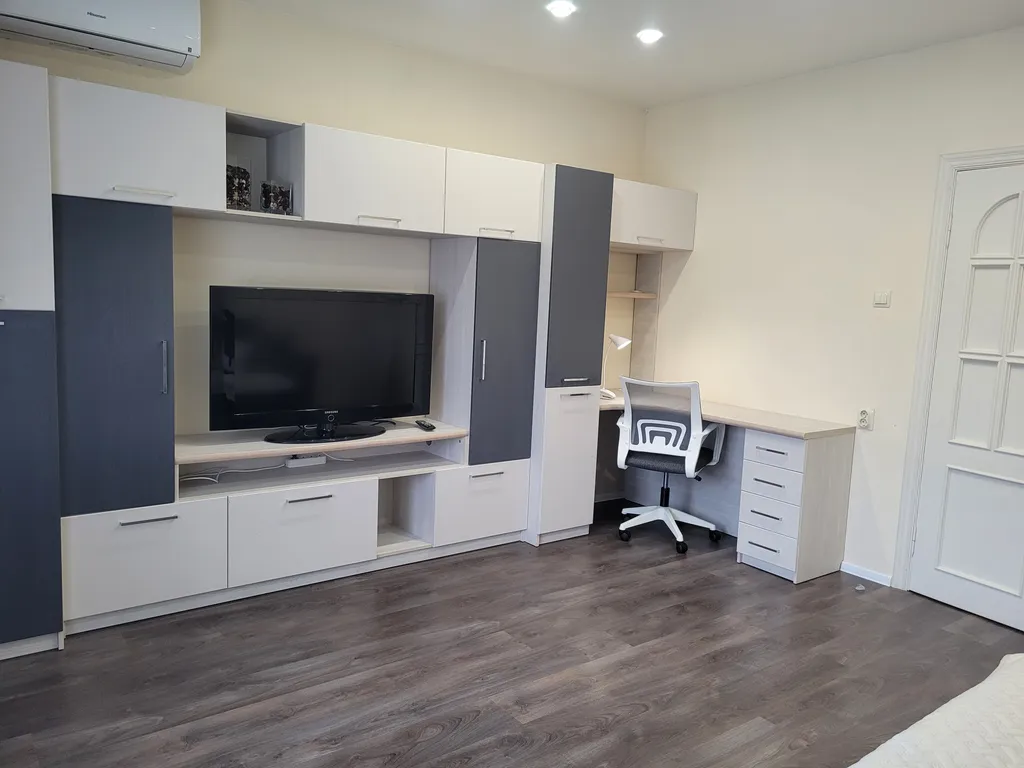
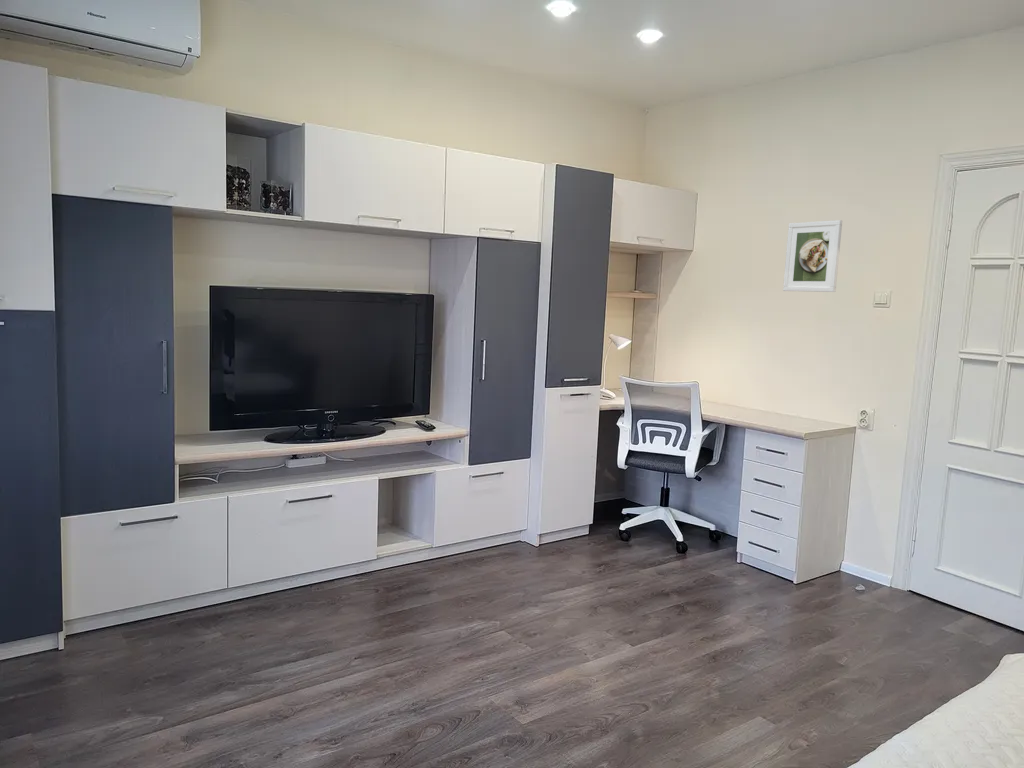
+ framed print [782,219,843,293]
